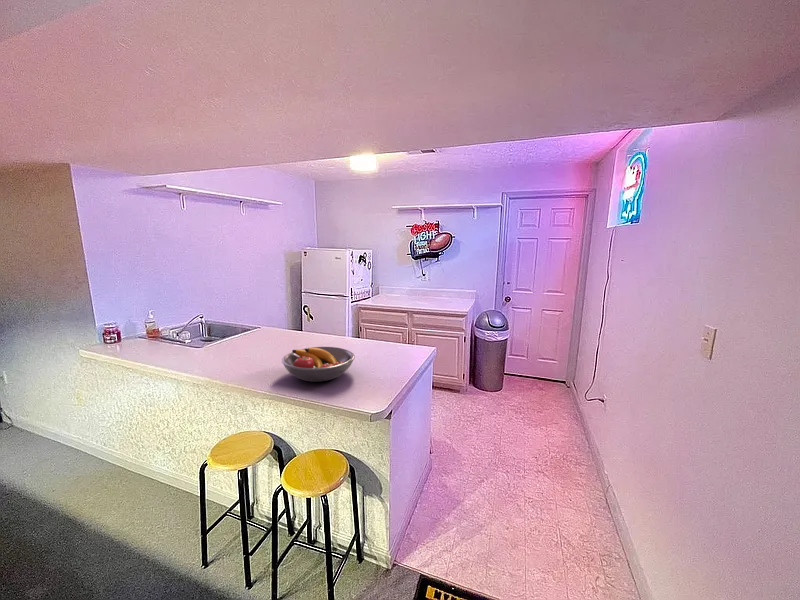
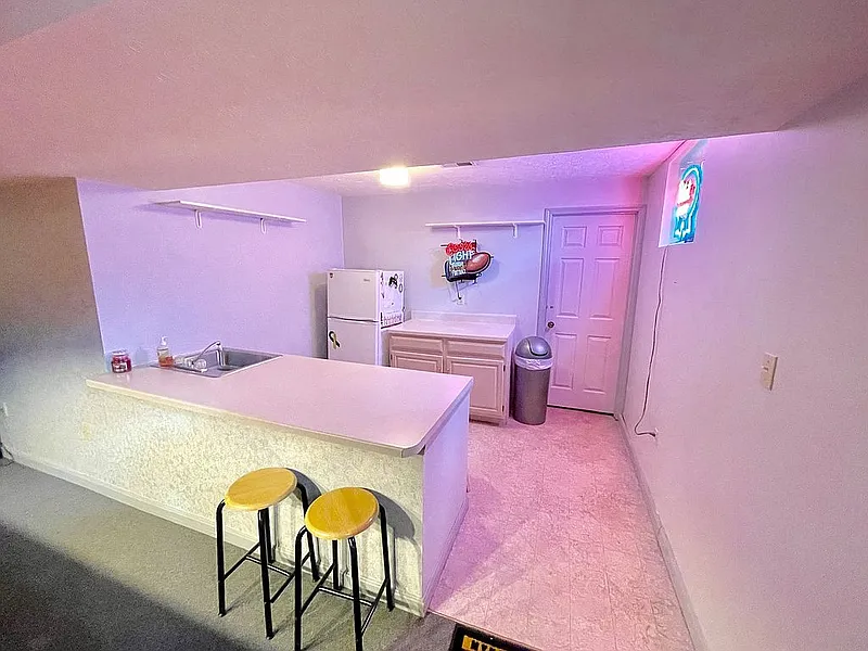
- fruit bowl [281,346,356,383]
